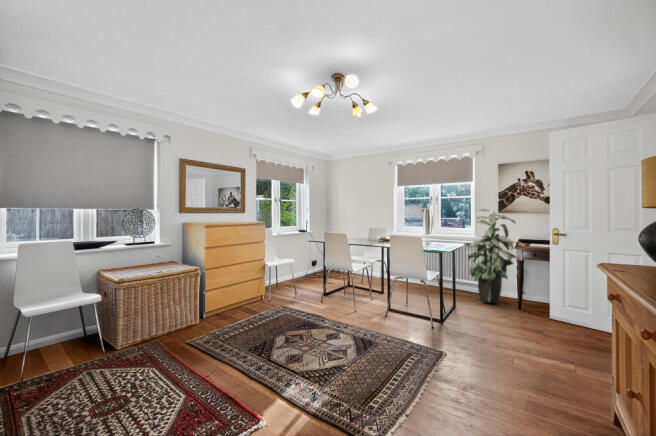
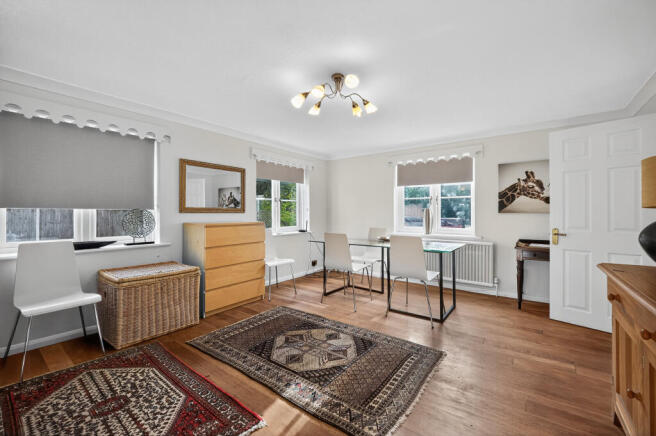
- indoor plant [462,208,517,304]
